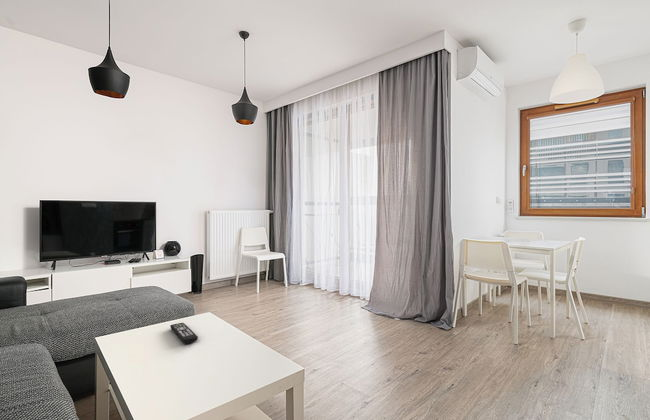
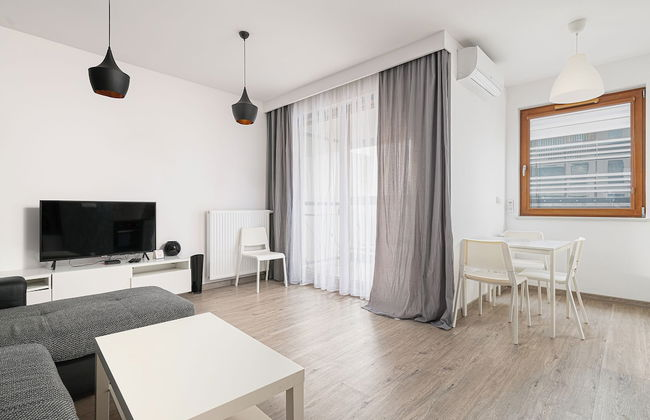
- remote control [169,322,199,345]
